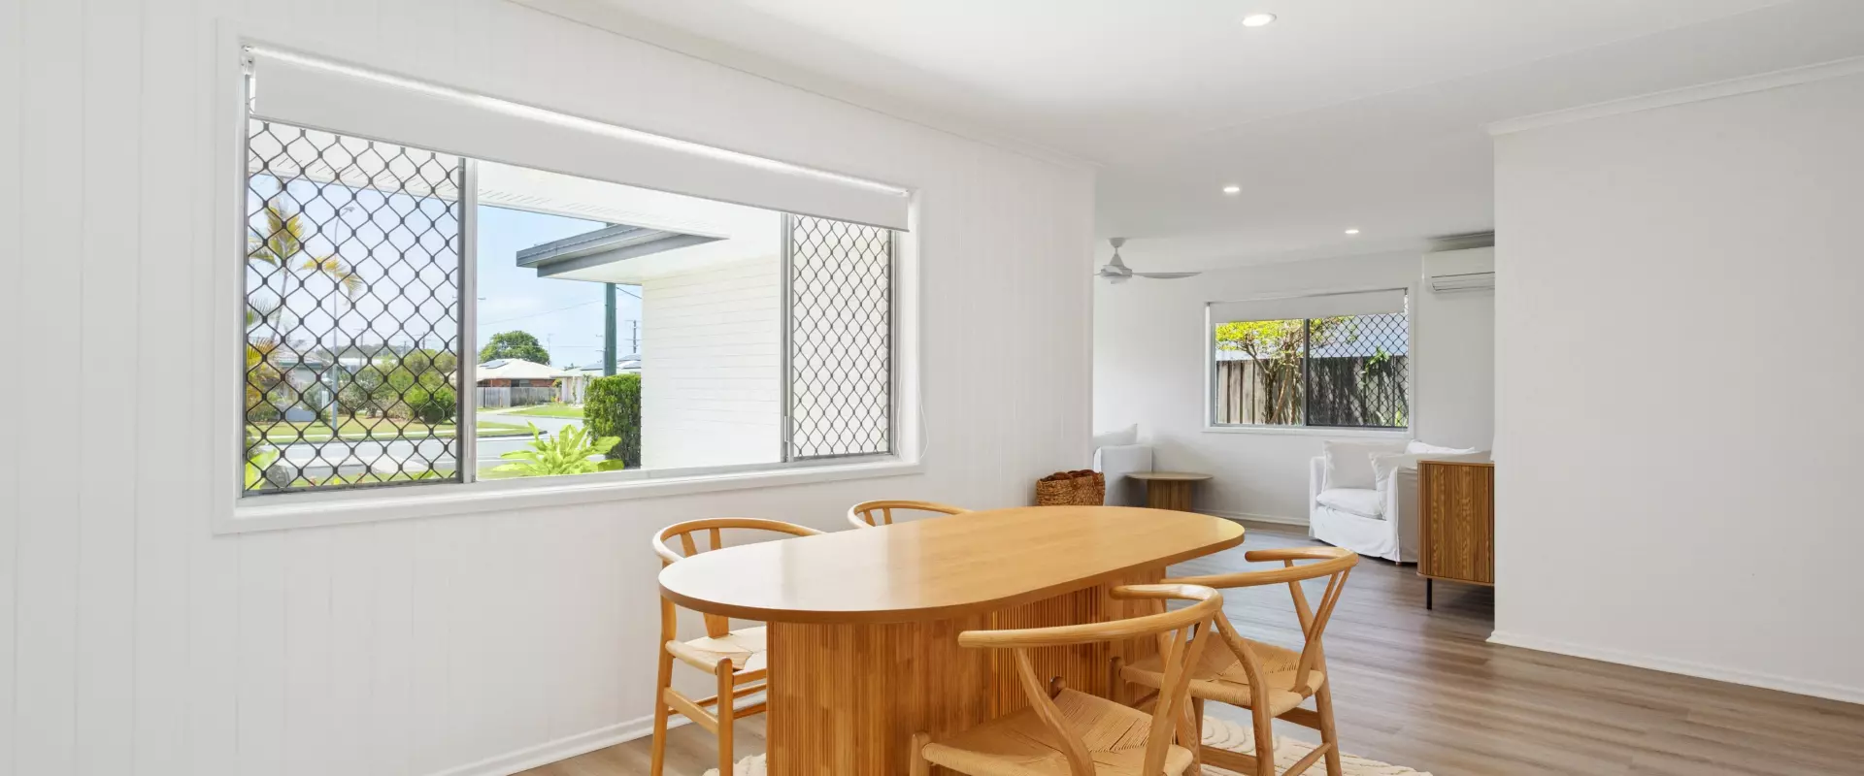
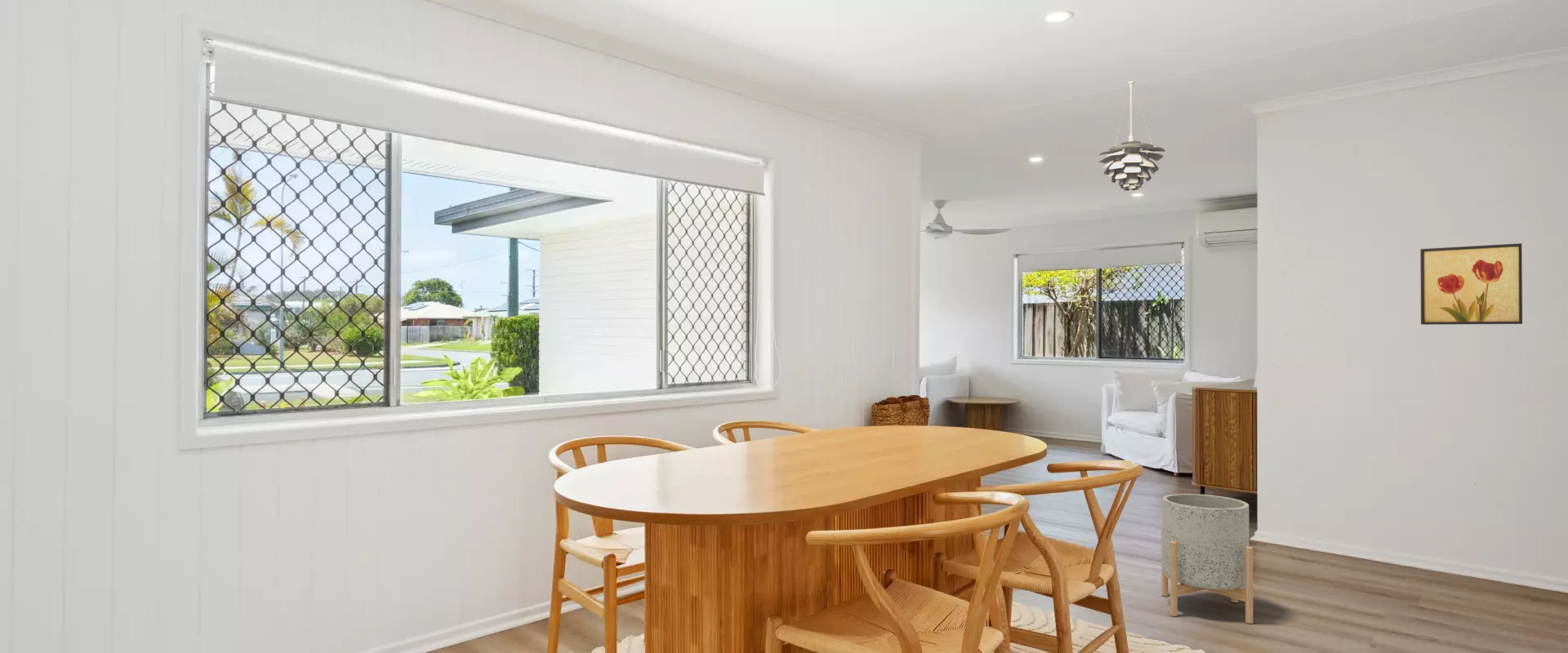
+ wall art [1419,242,1523,326]
+ pendant light [1098,81,1166,192]
+ planter [1160,493,1254,624]
